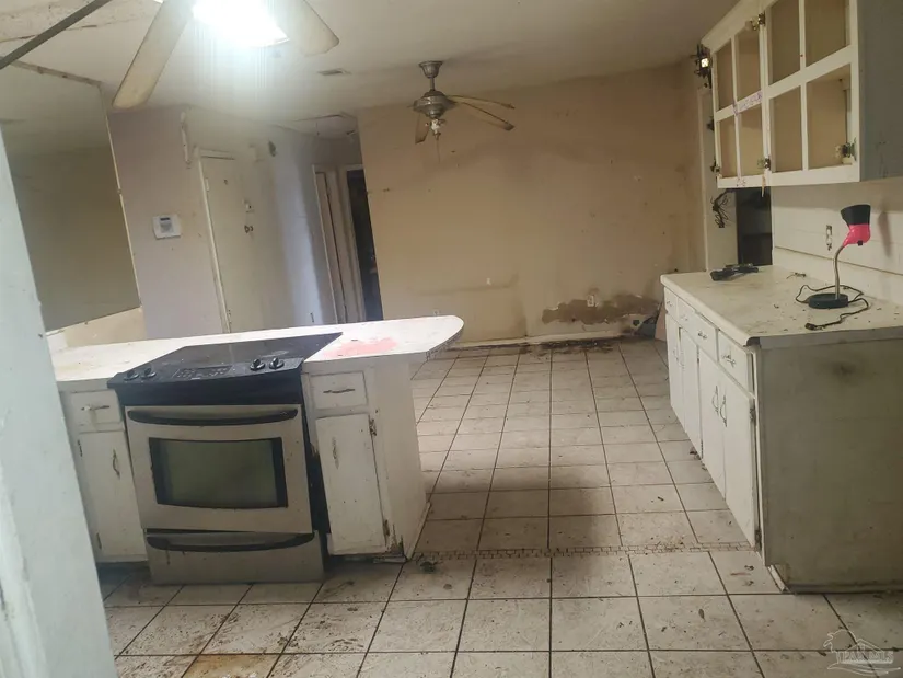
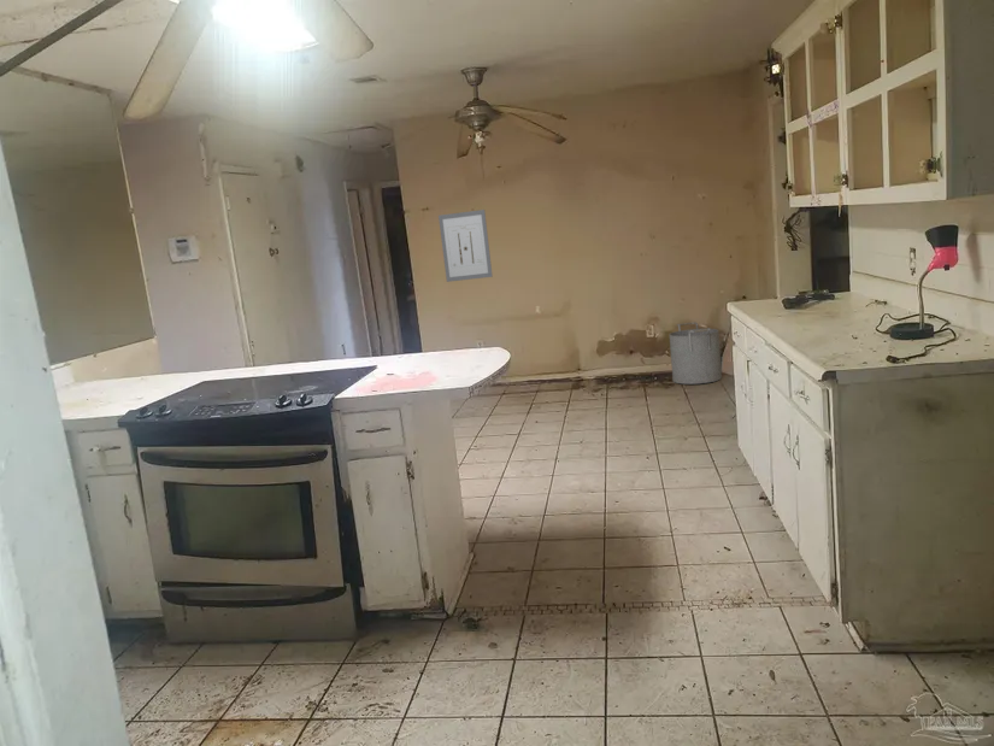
+ bucket [669,321,723,386]
+ wall art [437,208,494,283]
